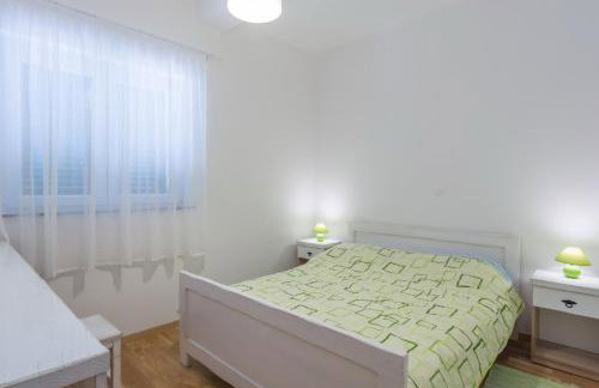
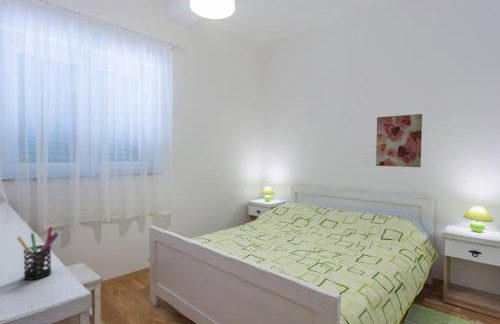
+ pen holder [16,226,59,281]
+ wall art [375,113,423,168]
